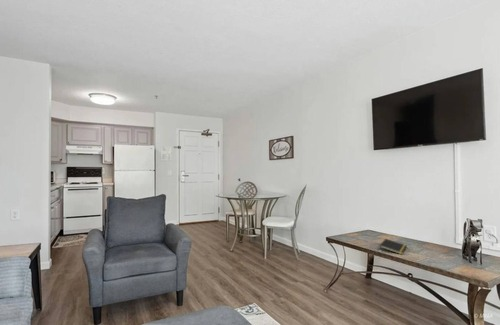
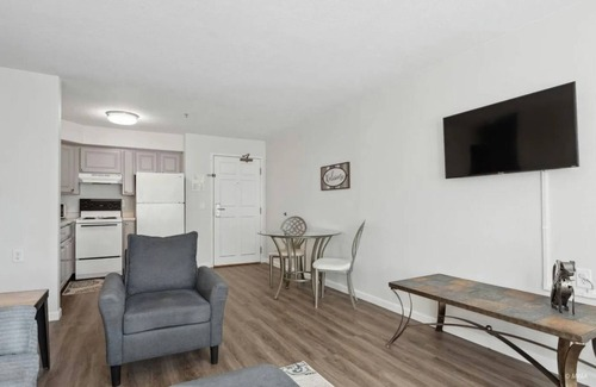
- notepad [378,238,408,256]
